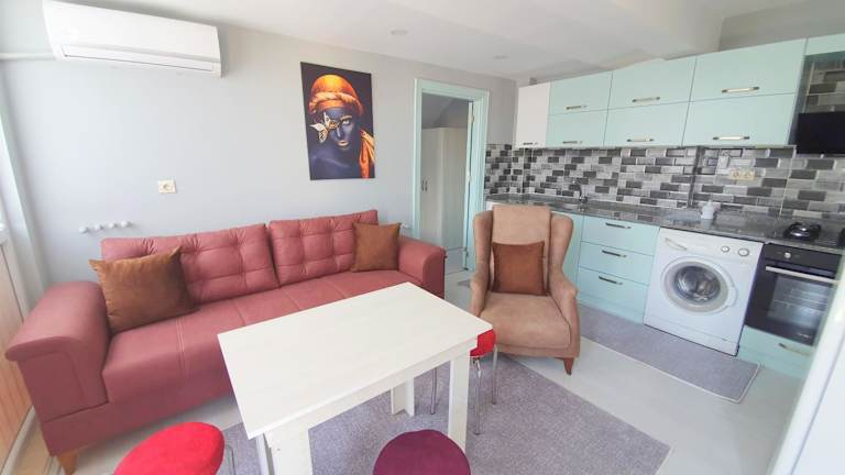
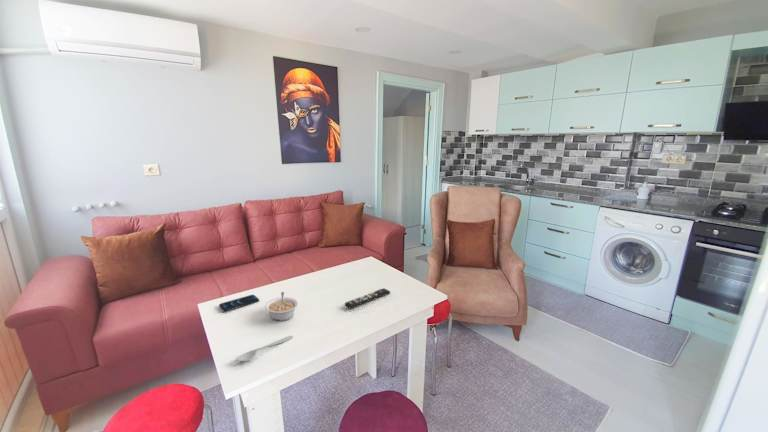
+ remote control [344,287,391,310]
+ smartphone [218,294,260,312]
+ legume [264,291,299,322]
+ spoon [235,335,294,362]
